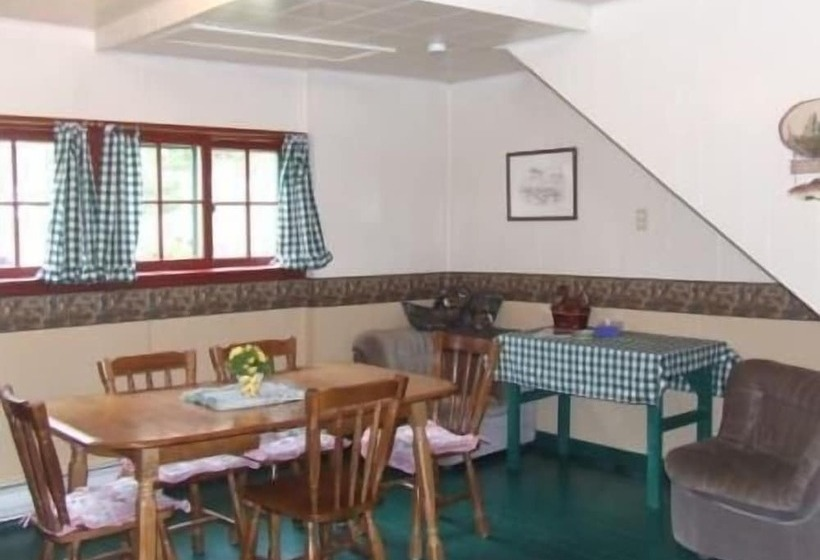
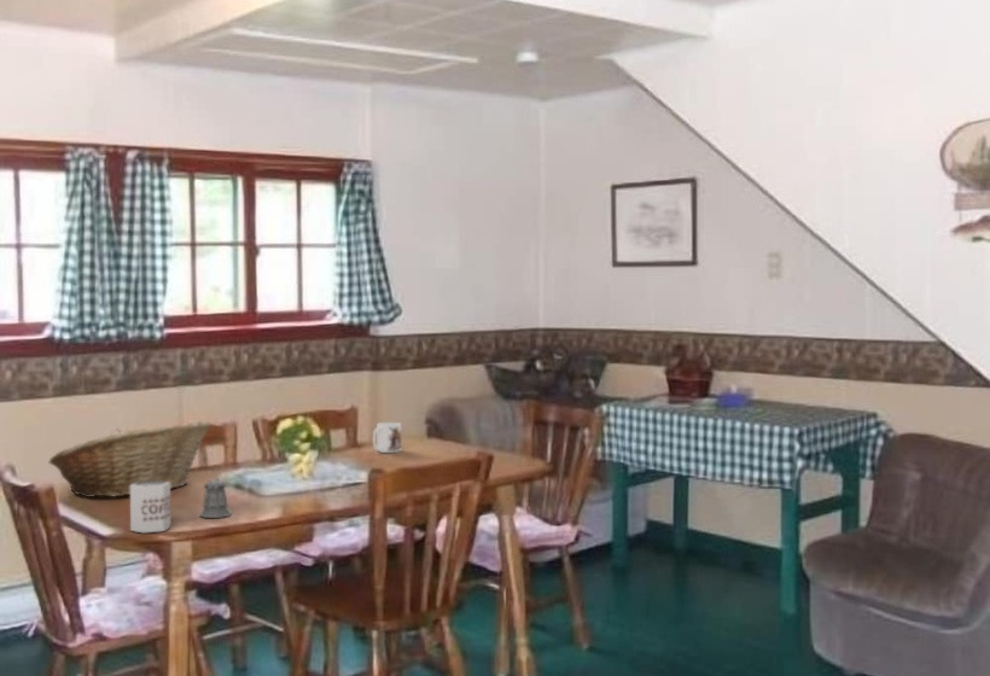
+ mug [372,421,402,454]
+ fruit basket [48,419,212,499]
+ pepper shaker [198,477,233,519]
+ mug [129,480,171,534]
